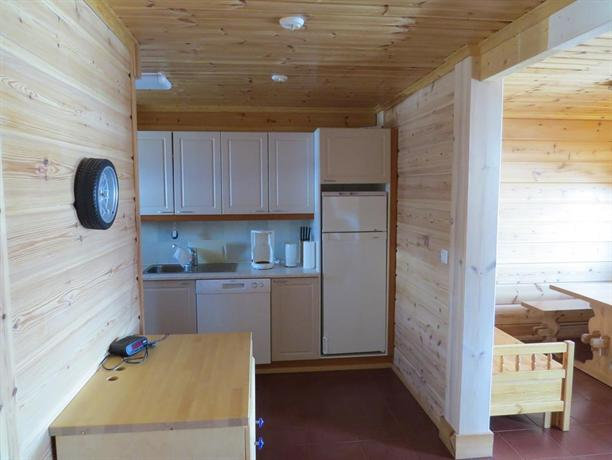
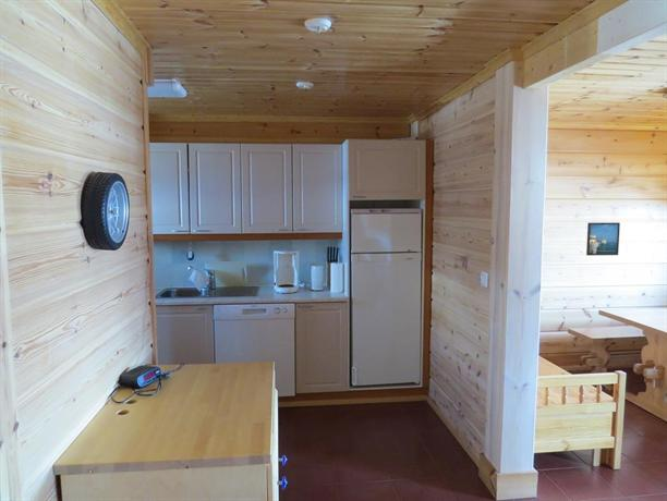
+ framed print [585,221,621,257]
